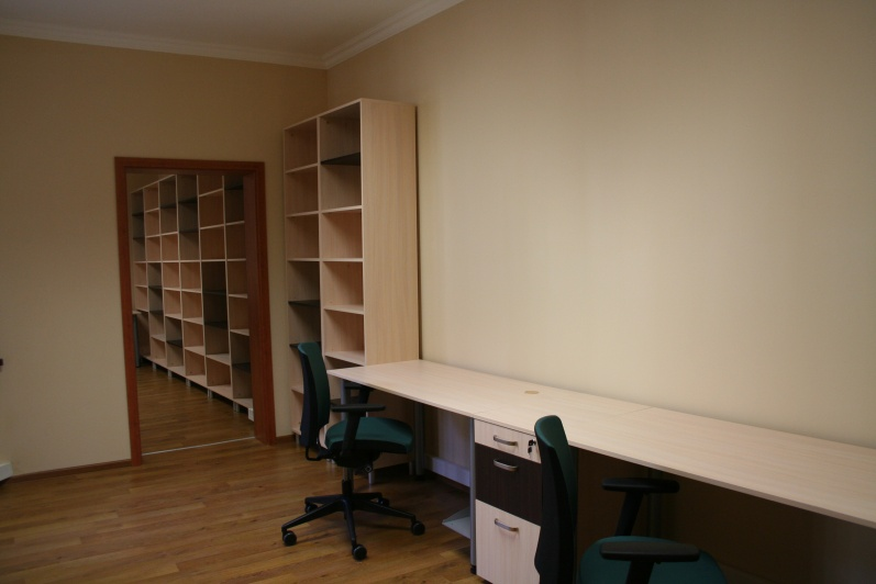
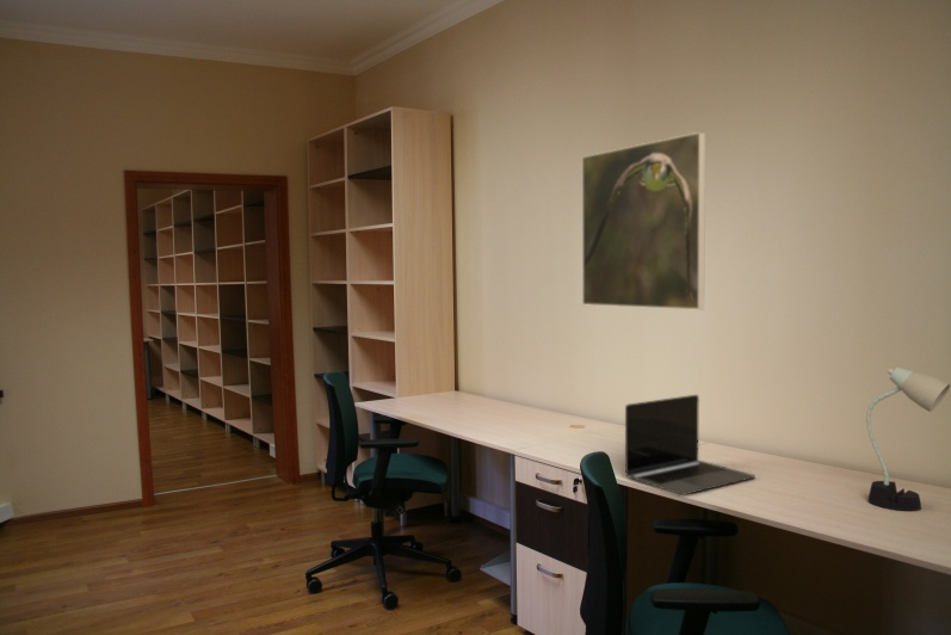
+ desk lamp [865,366,951,512]
+ laptop [624,394,757,497]
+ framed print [581,131,706,310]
